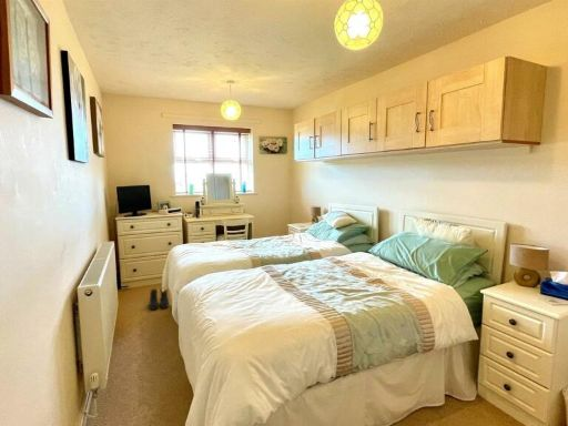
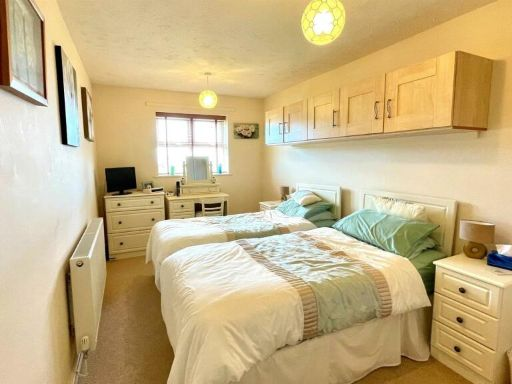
- boots [149,287,170,311]
